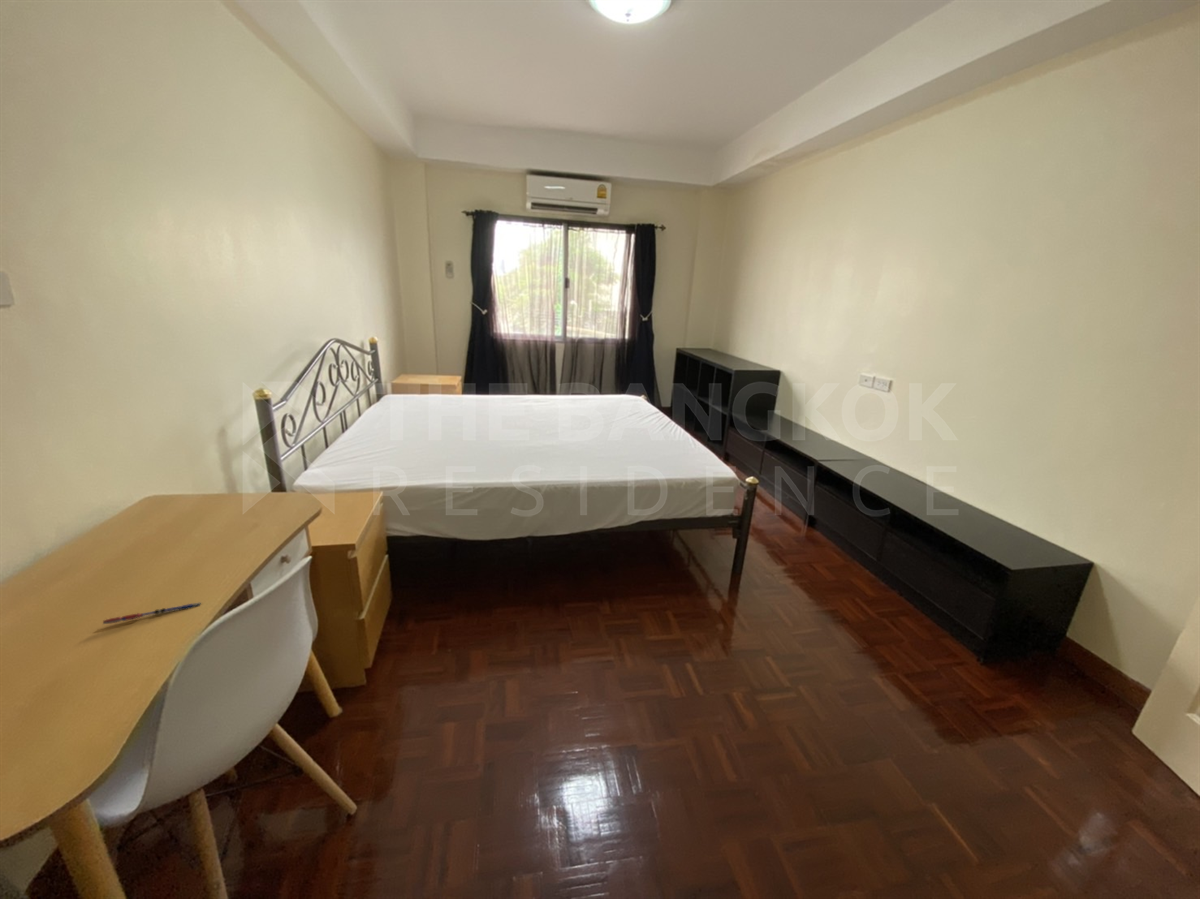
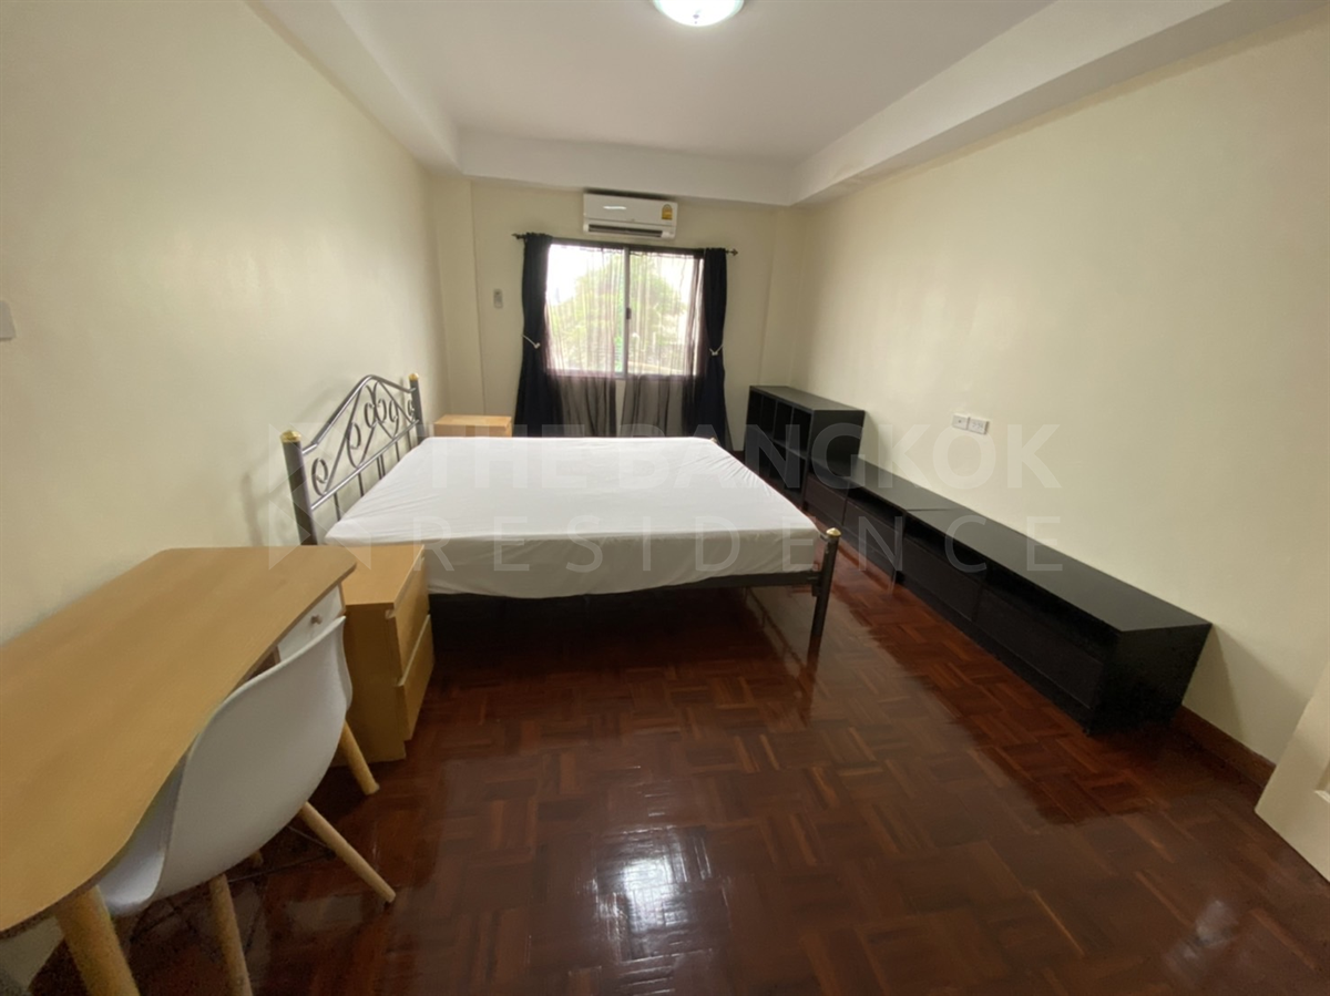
- pen [102,601,202,625]
